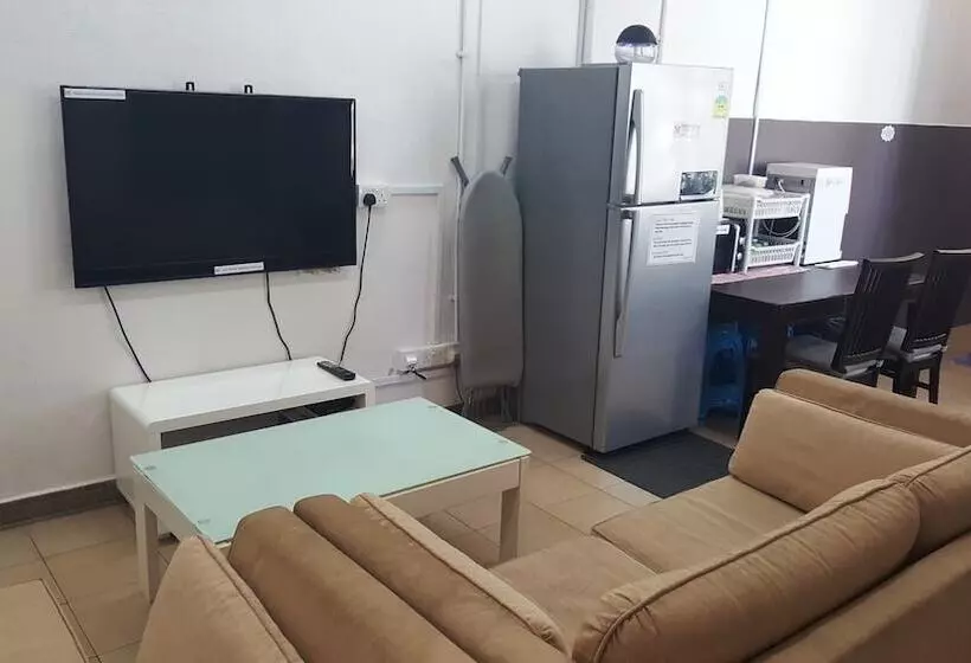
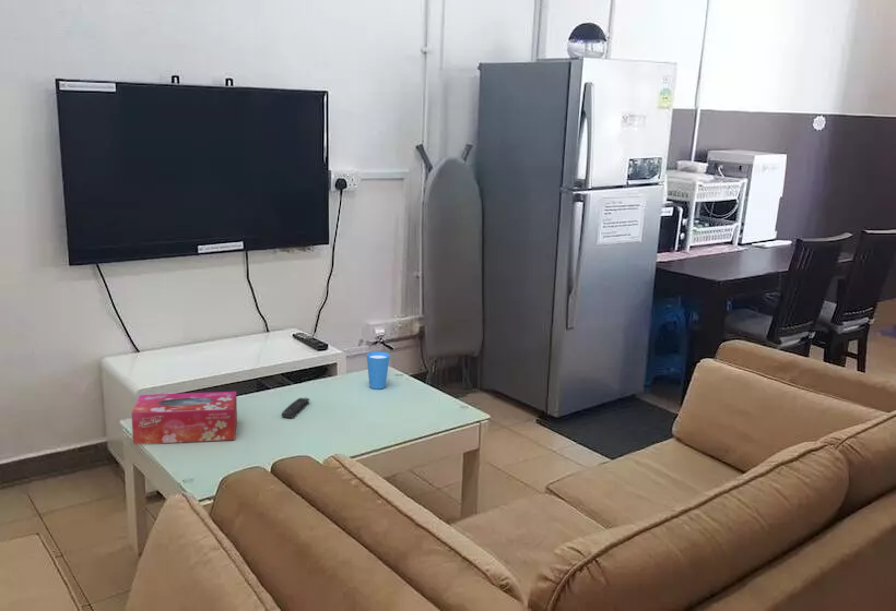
+ cup [366,350,390,390]
+ remote control [280,396,310,419]
+ tissue box [130,391,238,445]
